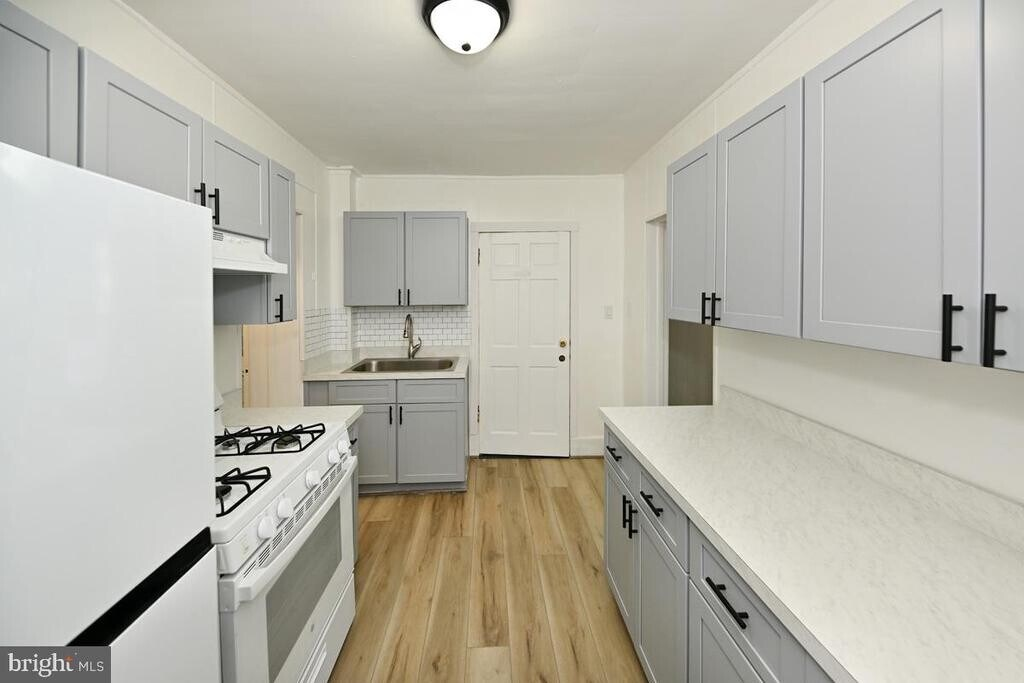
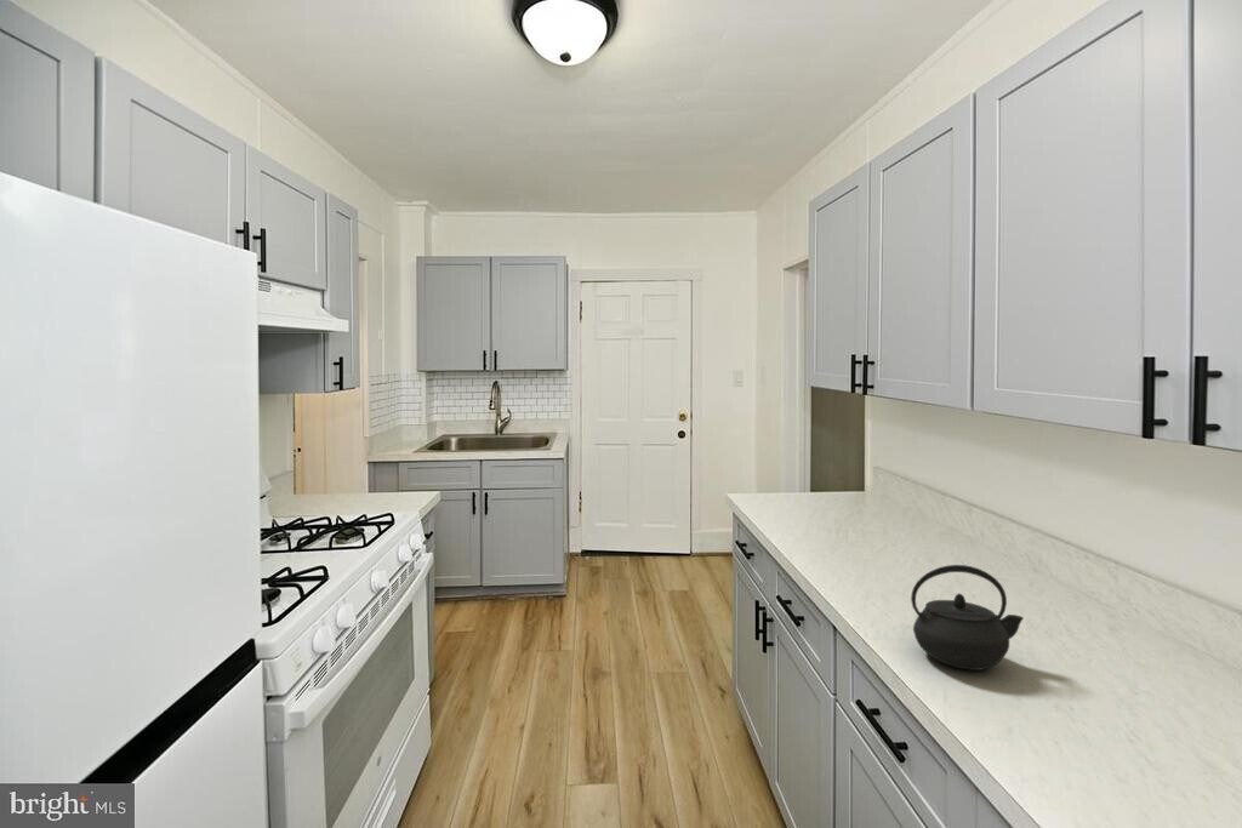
+ kettle [910,564,1025,672]
